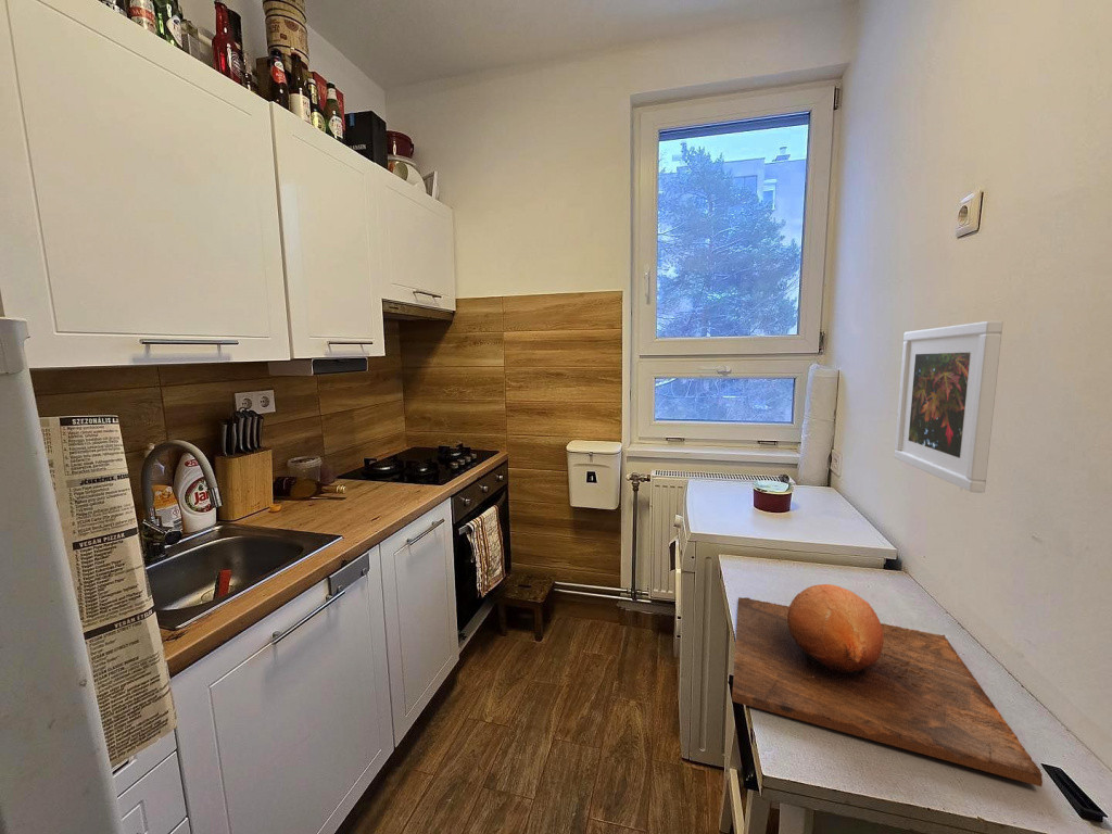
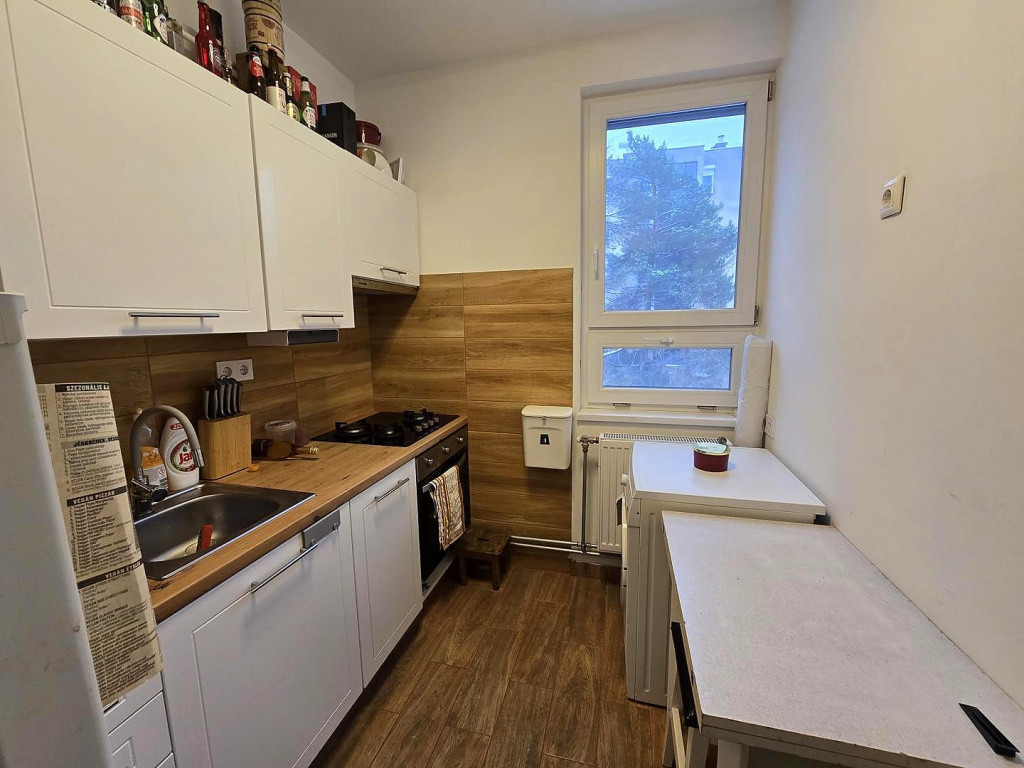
- chopping board [731,583,1044,787]
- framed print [893,319,1004,494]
